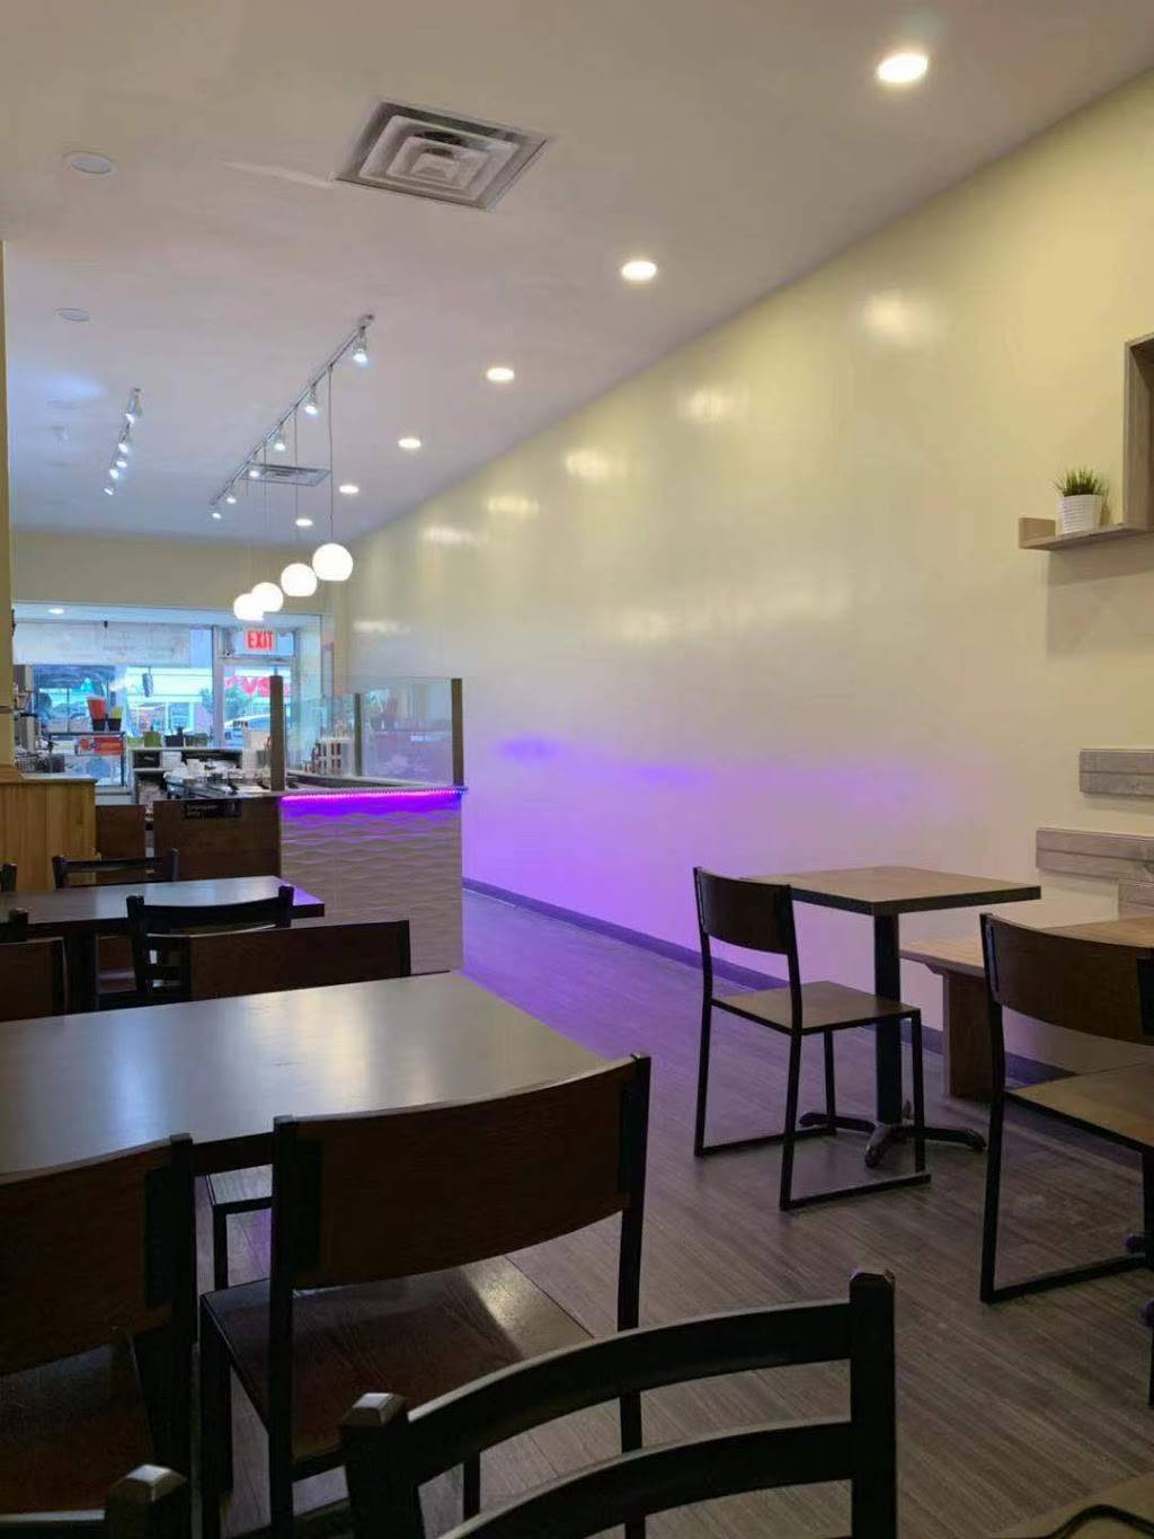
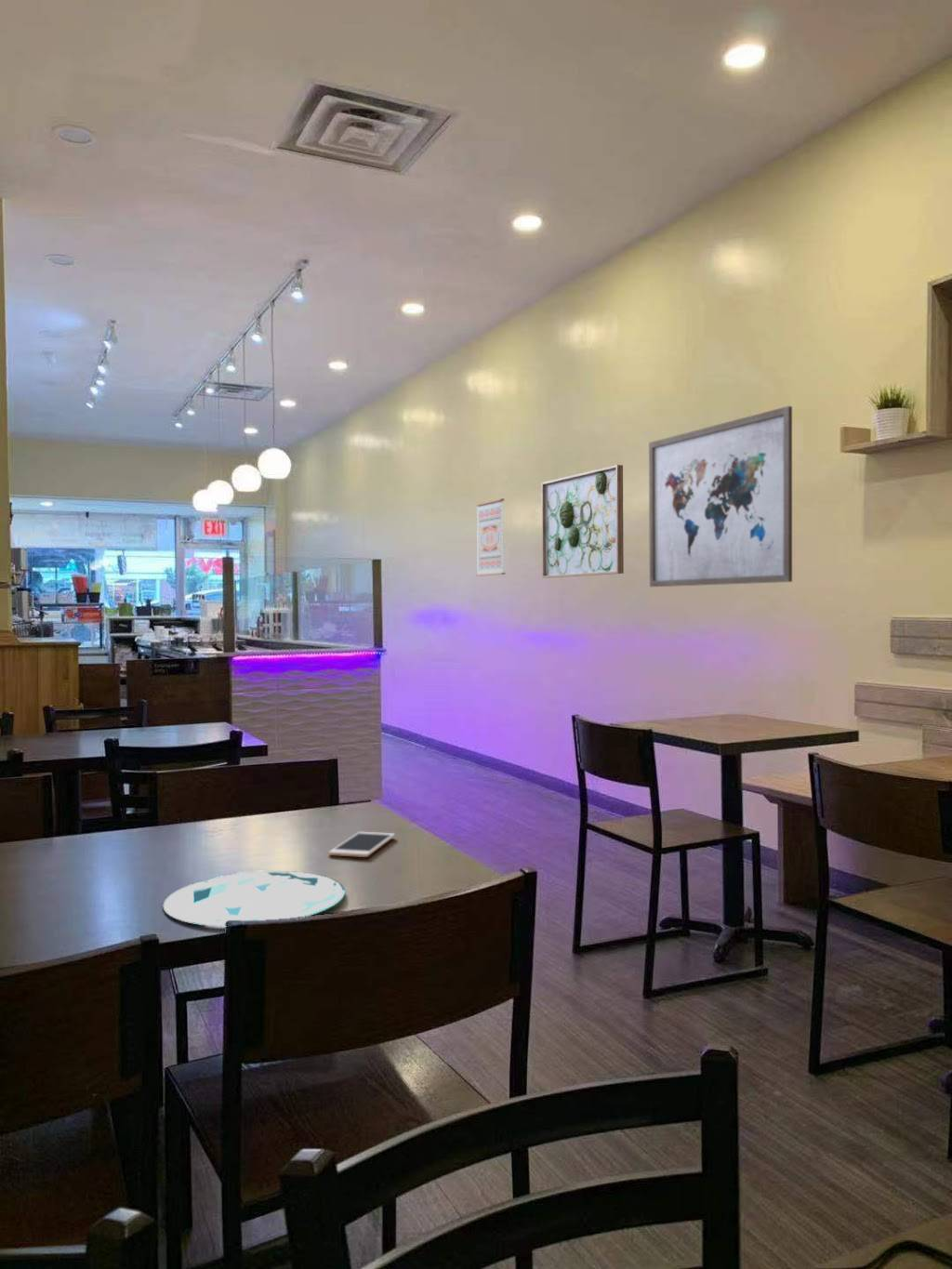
+ plate [163,870,346,927]
+ cell phone [327,831,396,858]
+ wall art [540,464,625,579]
+ wall art [648,405,793,588]
+ wall art [475,497,506,577]
